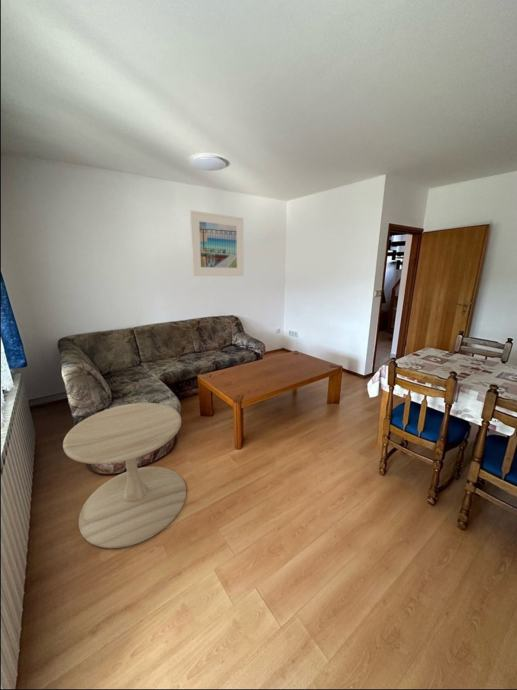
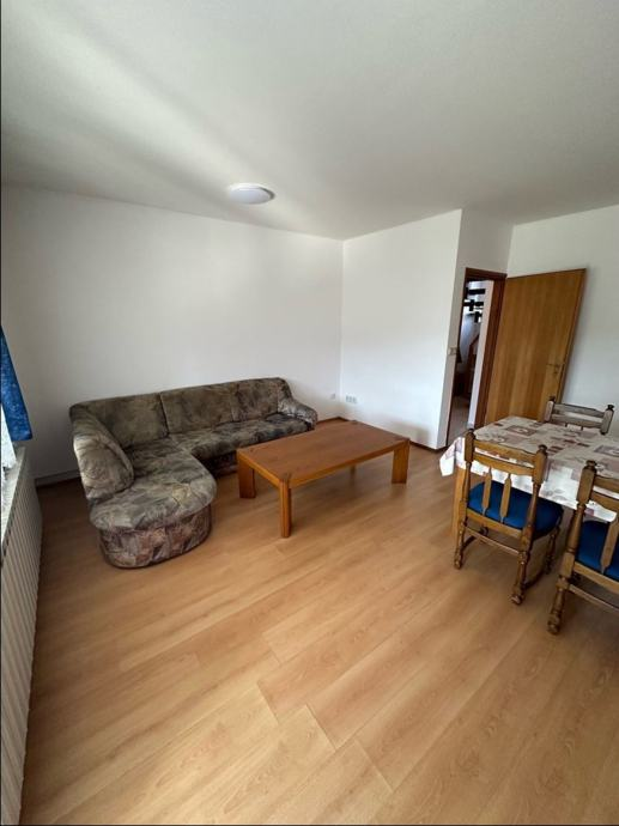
- side table [62,402,187,549]
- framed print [189,209,245,277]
